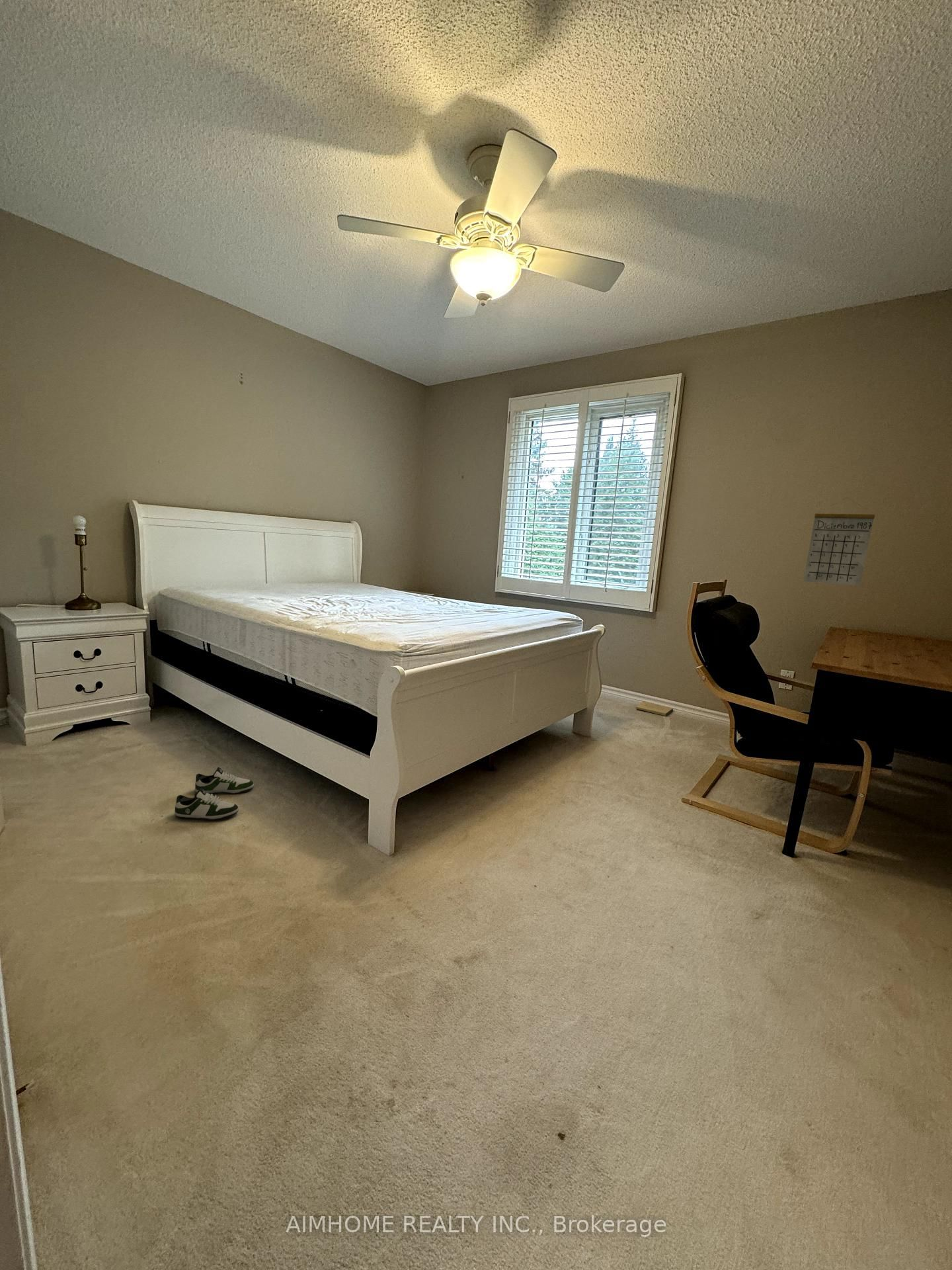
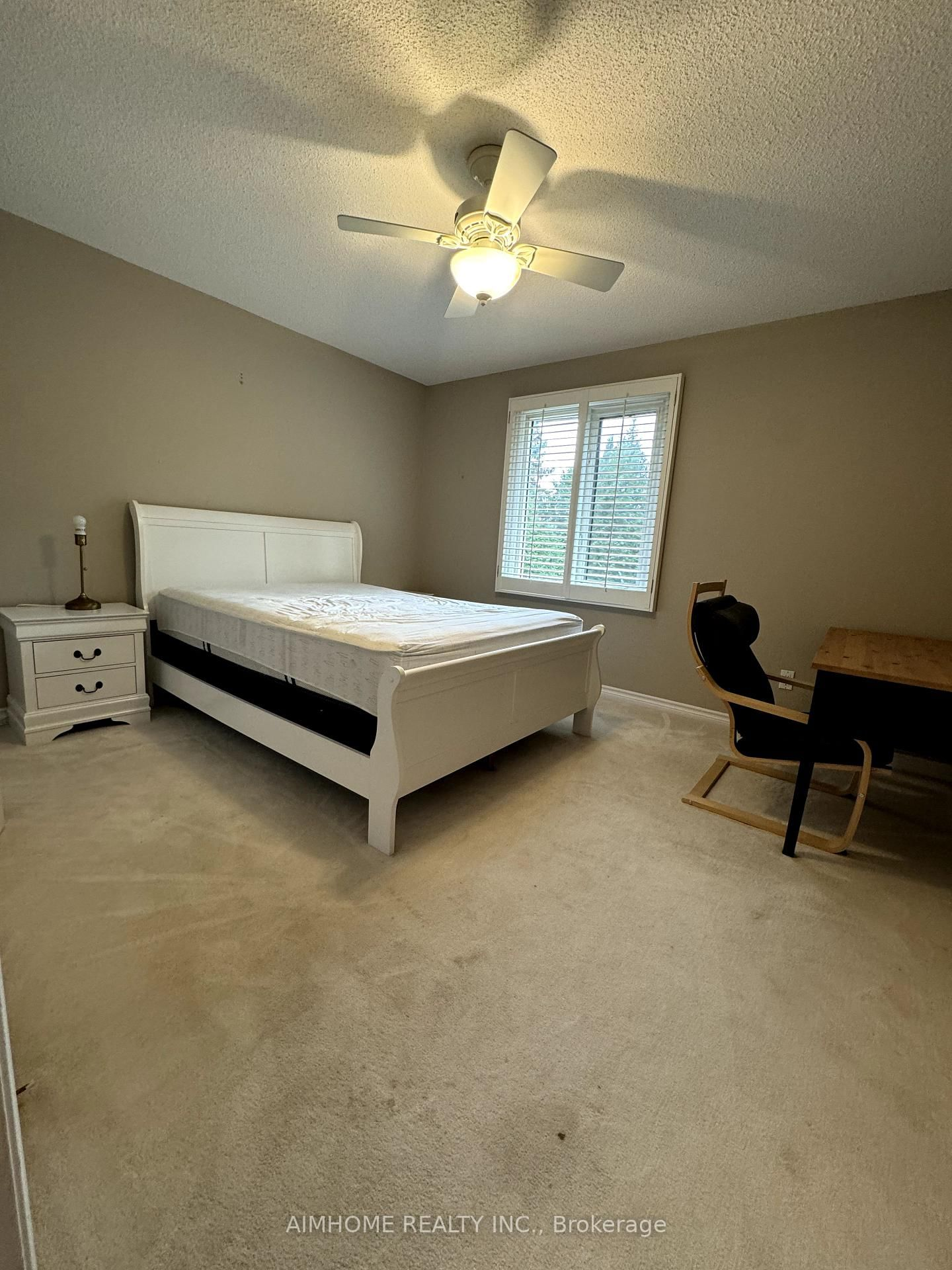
- shoe [174,767,255,821]
- calendar [803,497,875,587]
- box [635,700,674,716]
